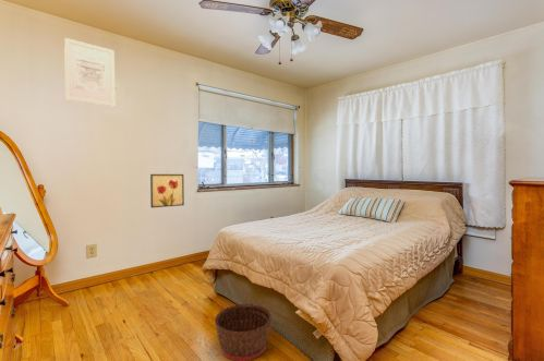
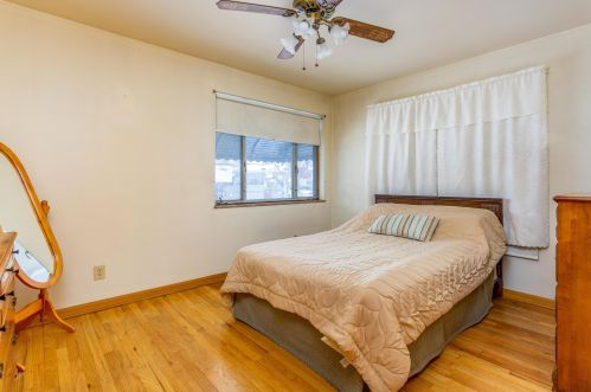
- wall art [149,173,185,208]
- basket [214,303,273,361]
- wall art [63,37,116,107]
